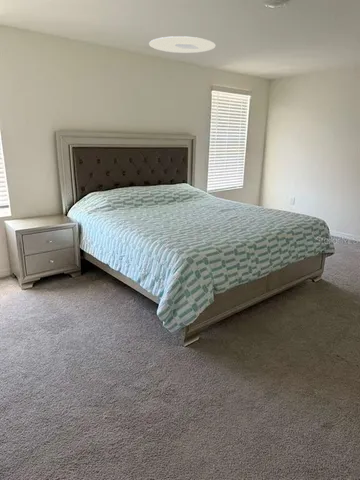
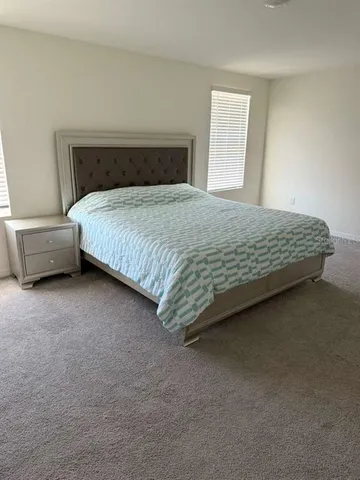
- ceiling light [148,35,216,54]
